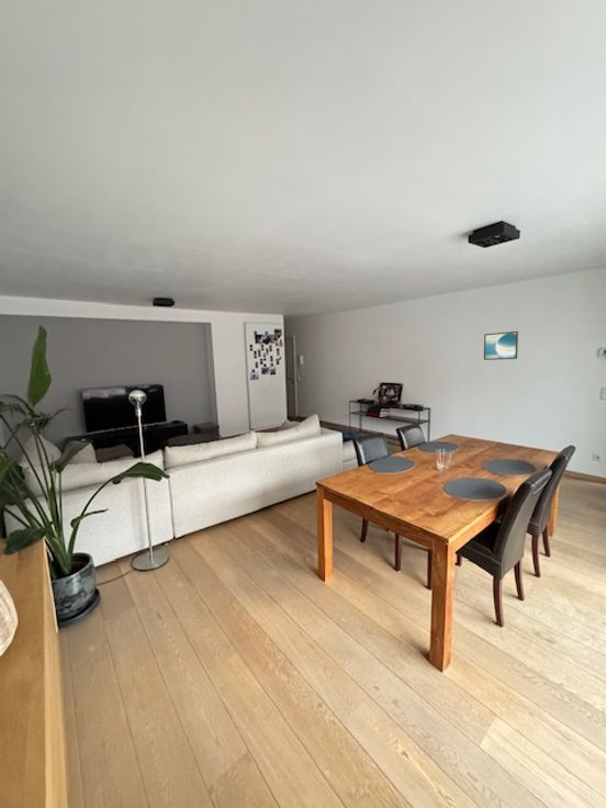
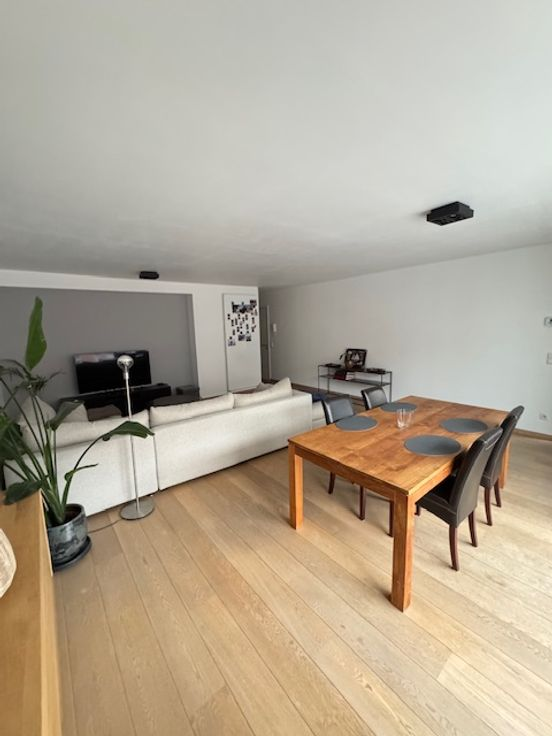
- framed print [483,330,519,361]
